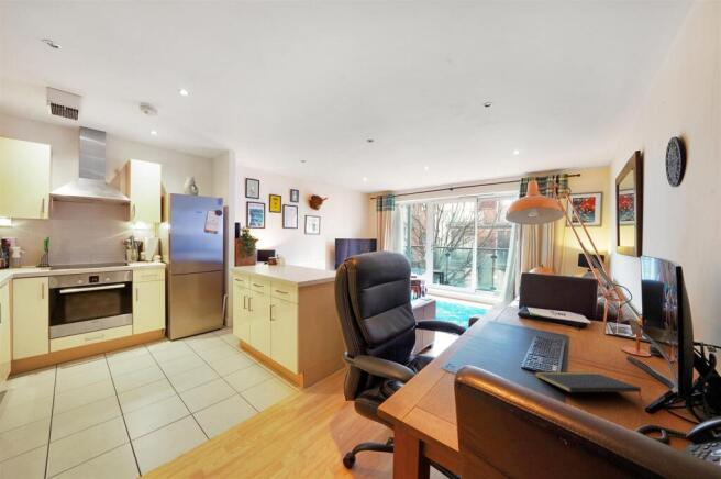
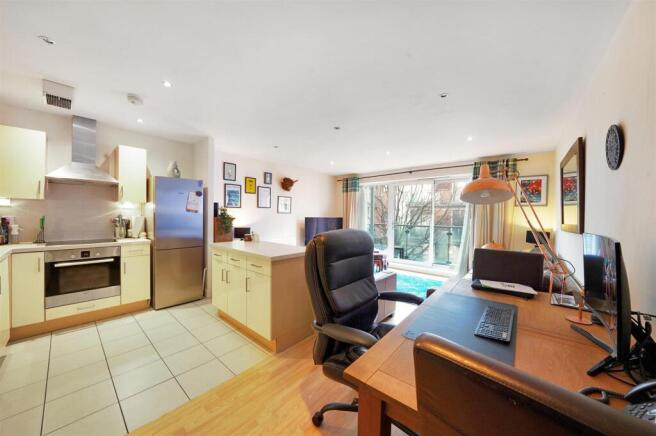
- notepad [534,370,643,402]
